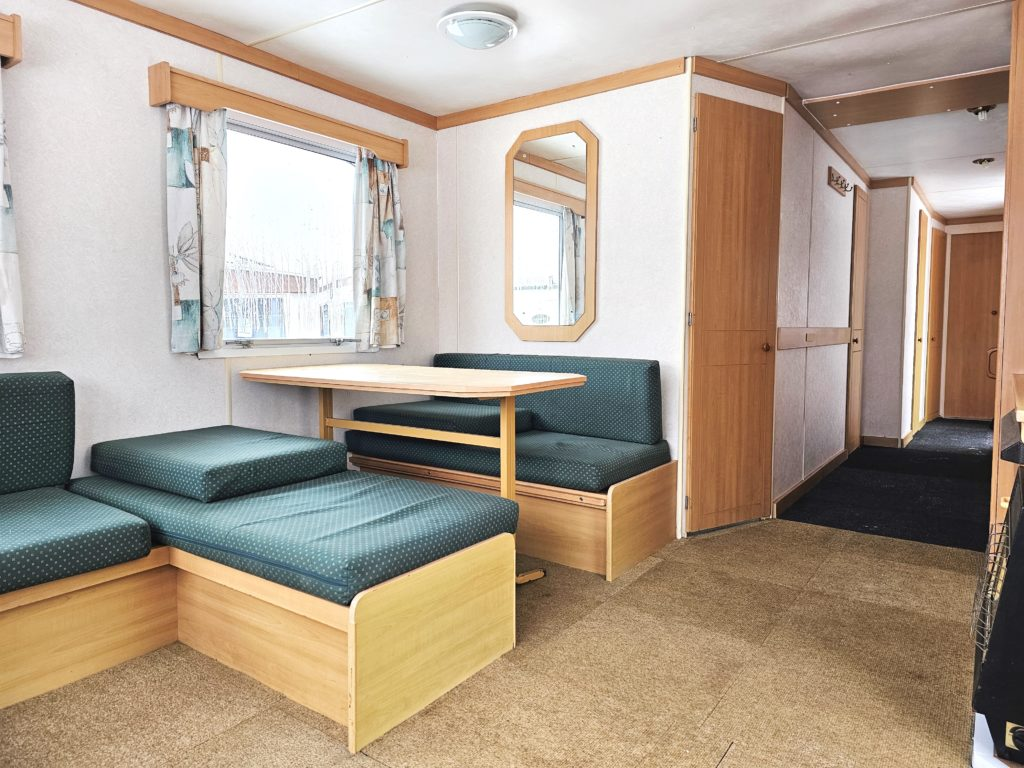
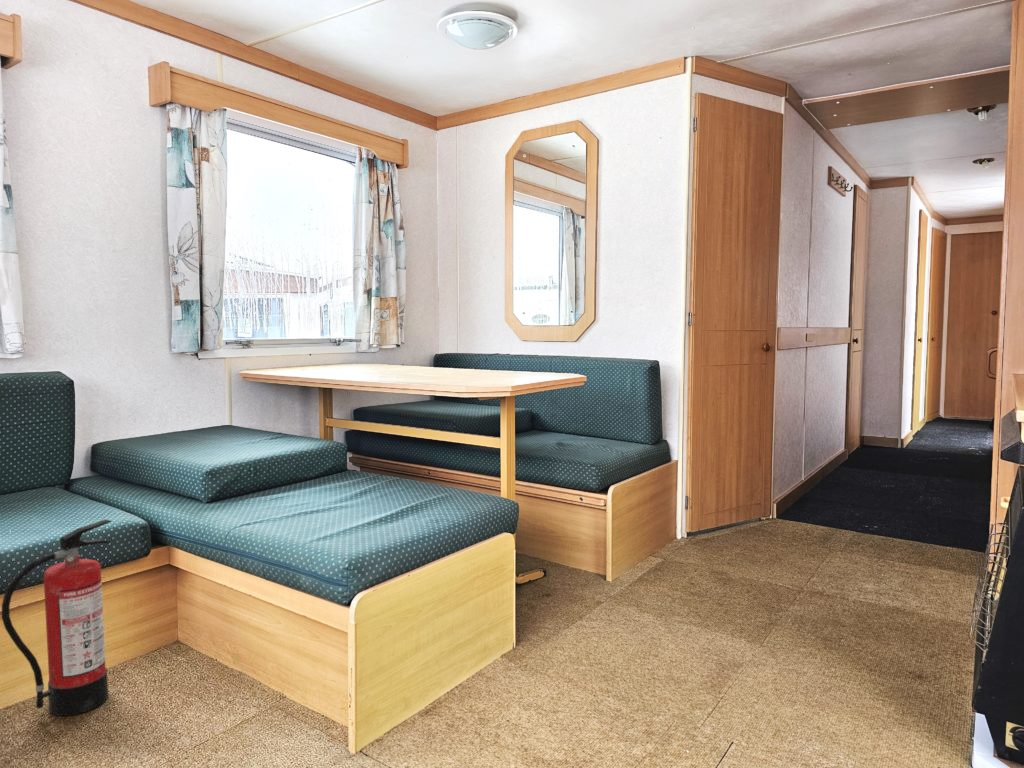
+ fire extinguisher [1,518,113,717]
